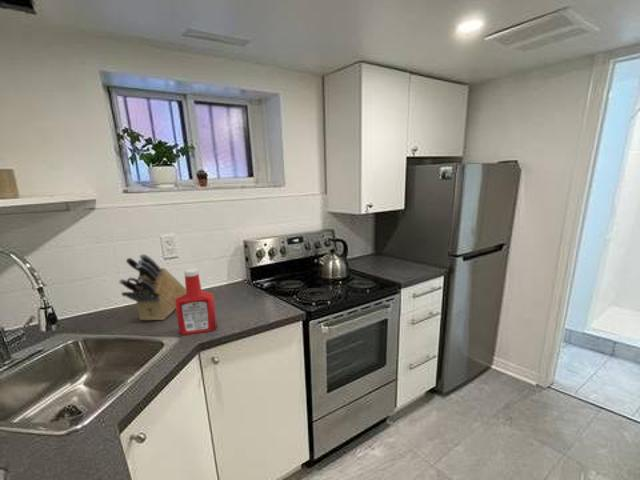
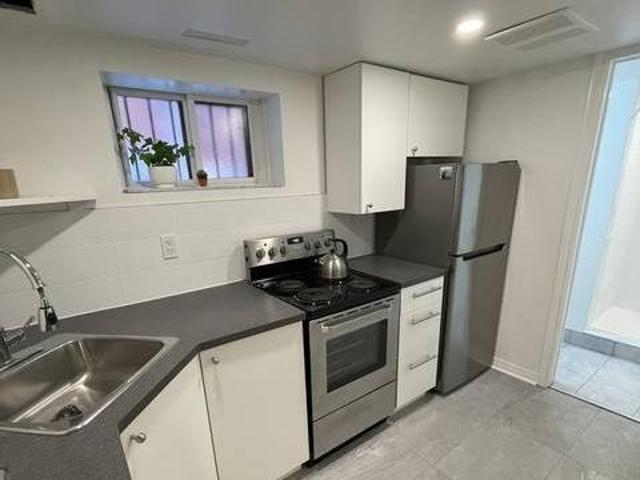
- soap bottle [175,267,218,336]
- knife block [118,253,186,321]
